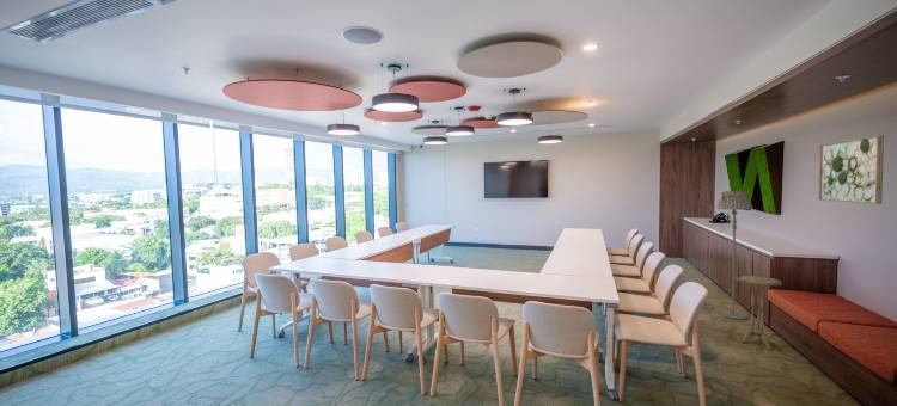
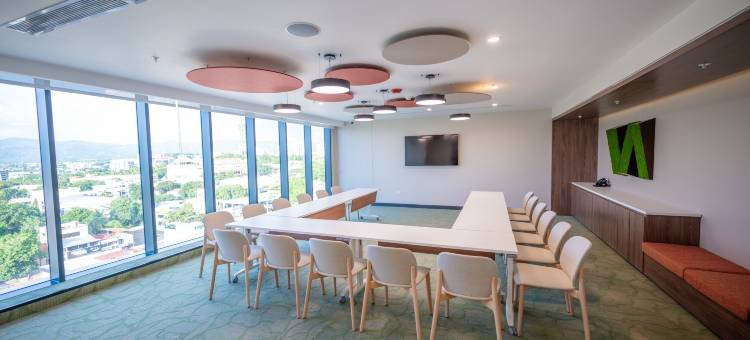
- floor lamp [715,190,755,321]
- side table [736,275,783,351]
- wall art [818,134,885,205]
